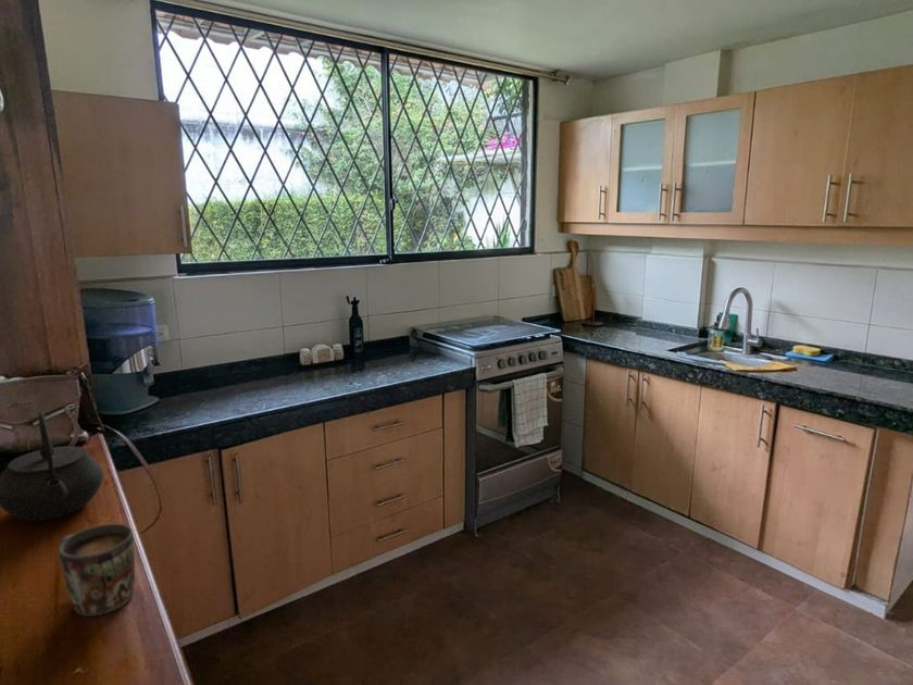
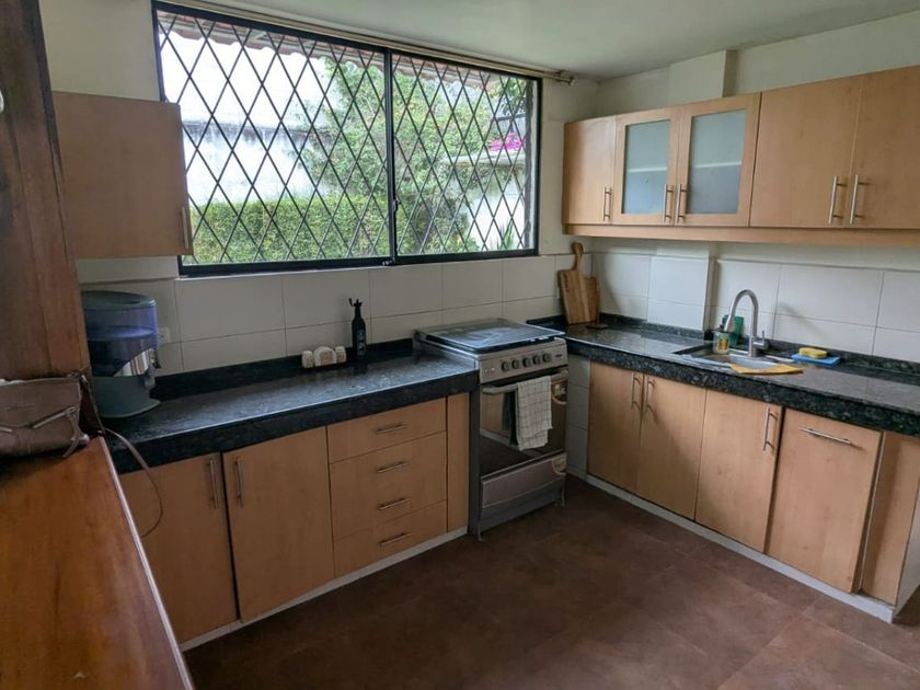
- kettle [0,410,104,522]
- mug [58,523,136,618]
